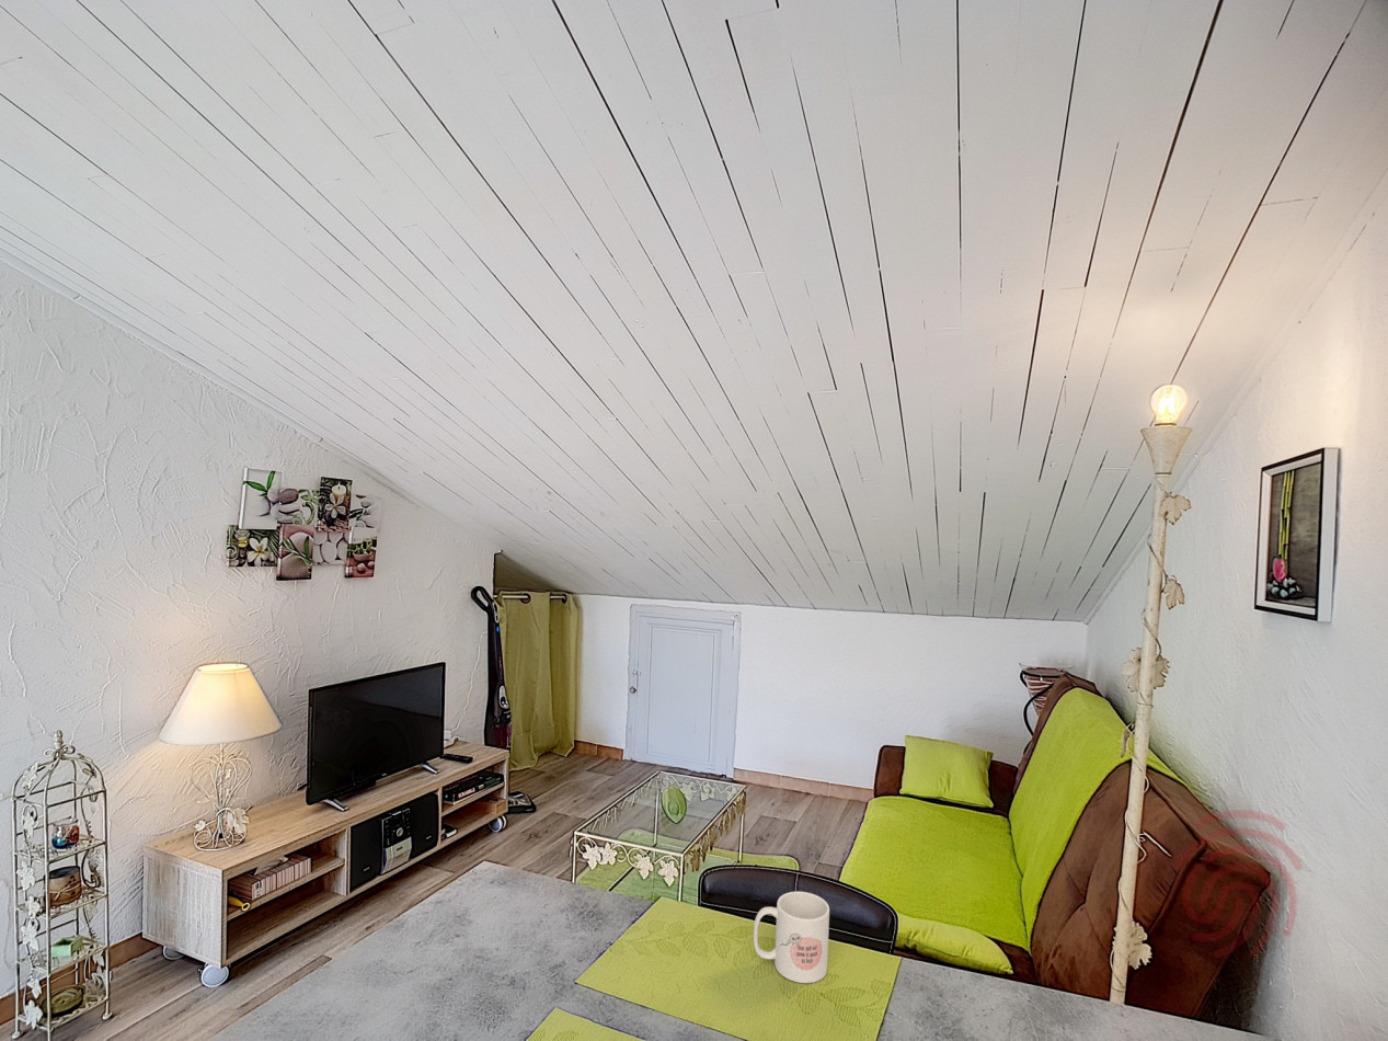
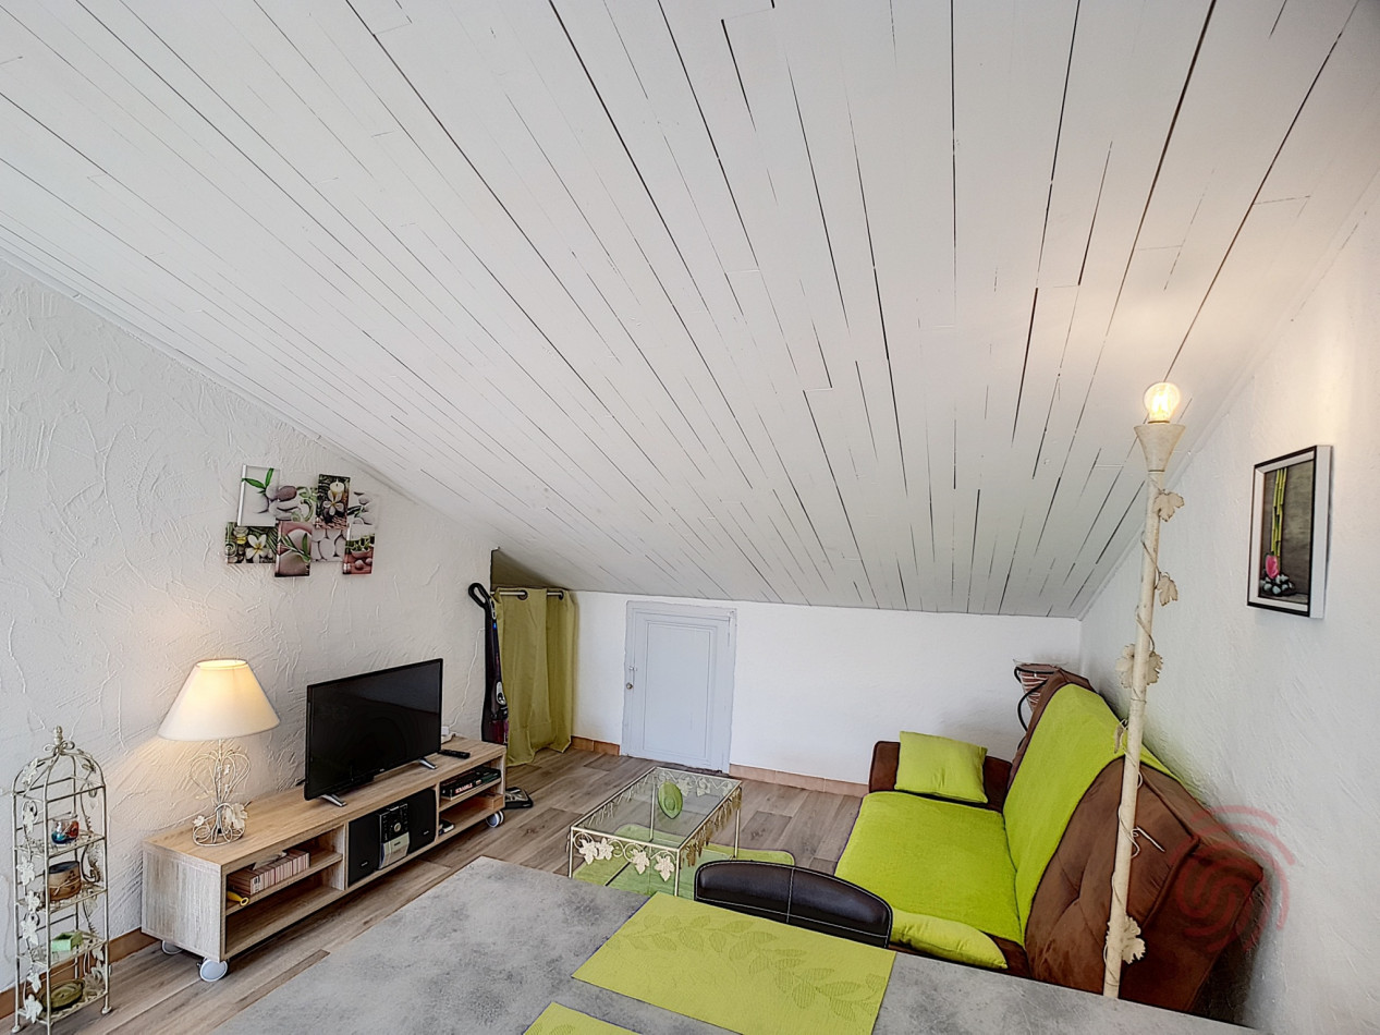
- mug [753,891,830,984]
